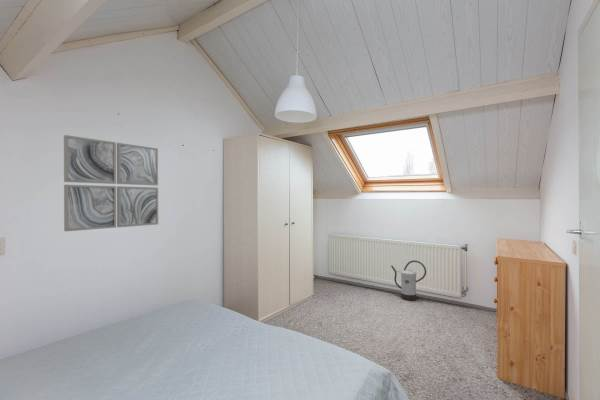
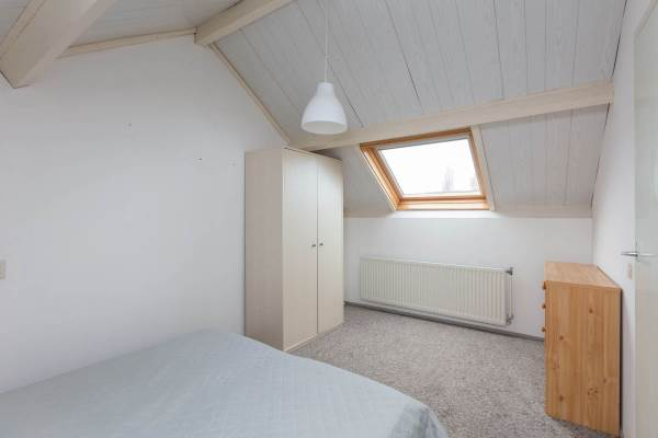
- watering can [390,260,427,301]
- wall art [63,134,159,232]
